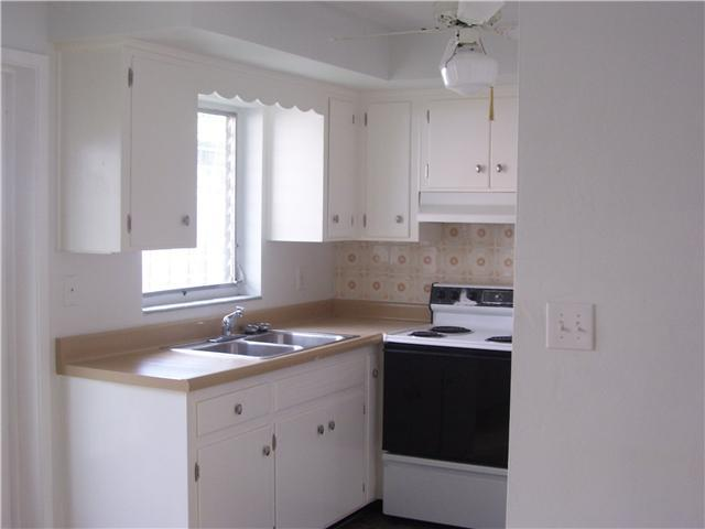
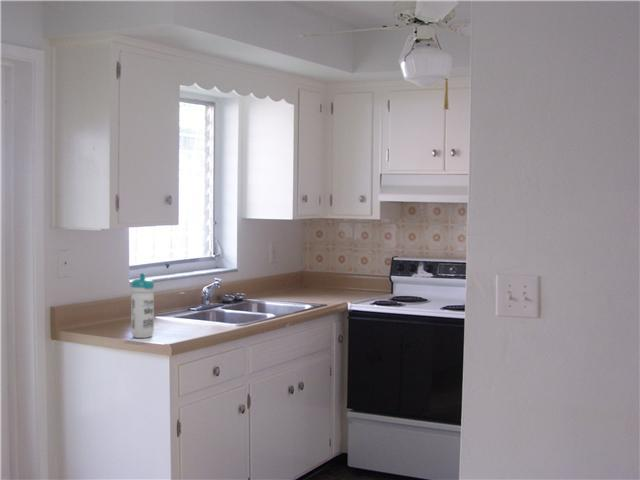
+ water bottle [130,272,155,339]
